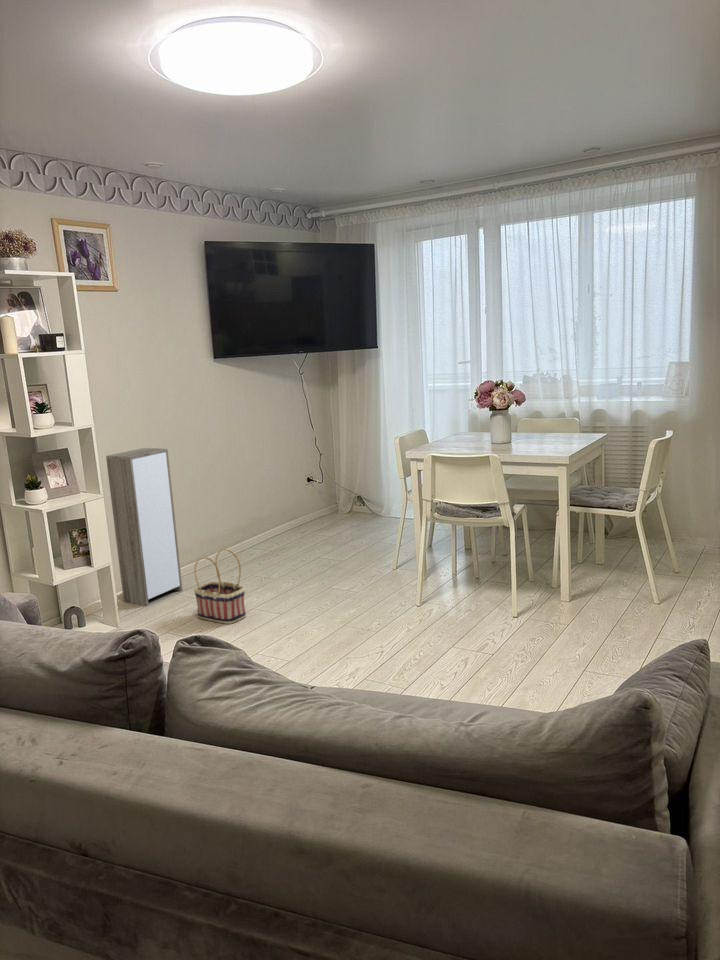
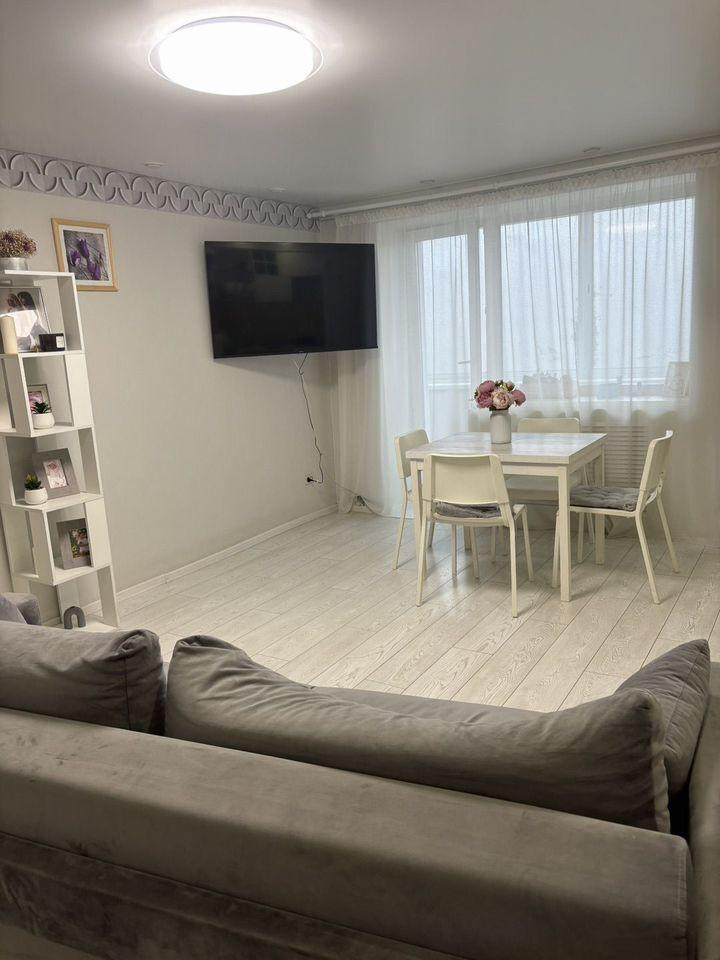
- basket [193,548,247,625]
- storage cabinet [105,447,184,607]
